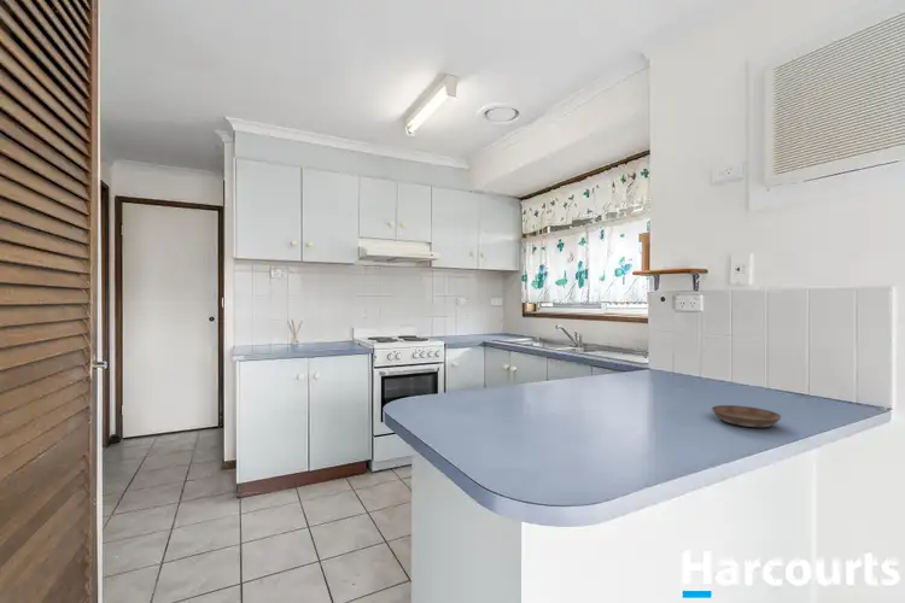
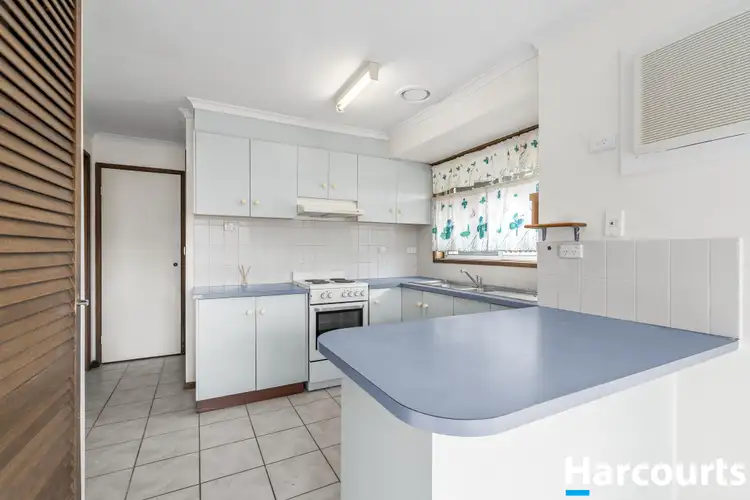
- saucer [711,404,783,428]
